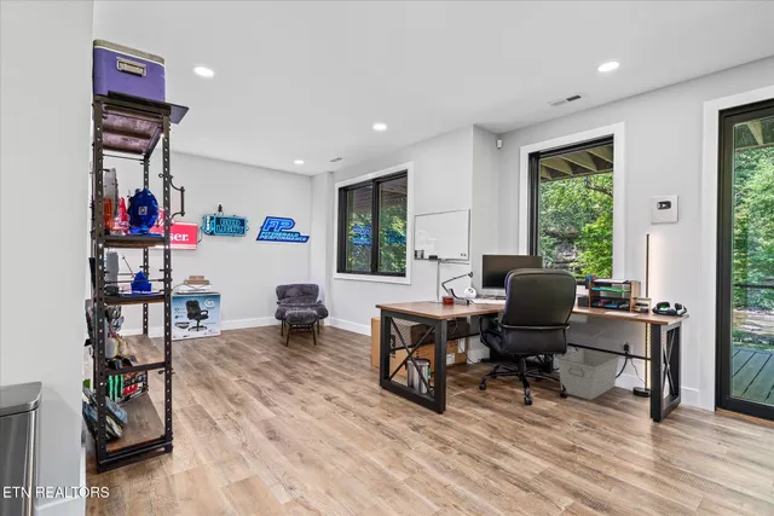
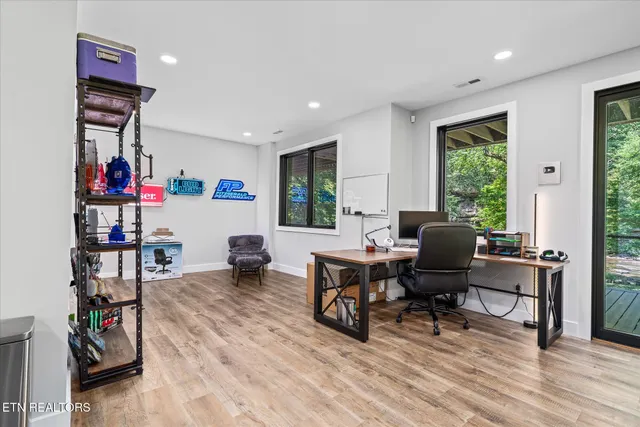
- storage bin [556,348,620,401]
